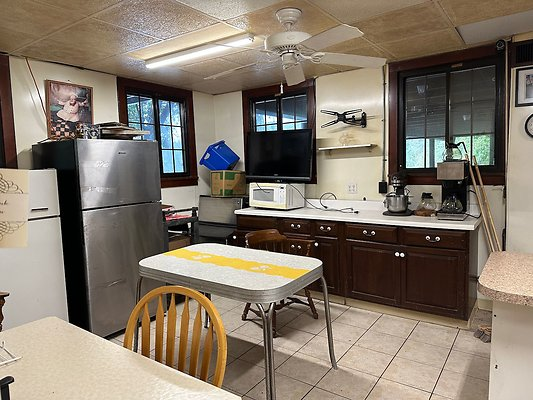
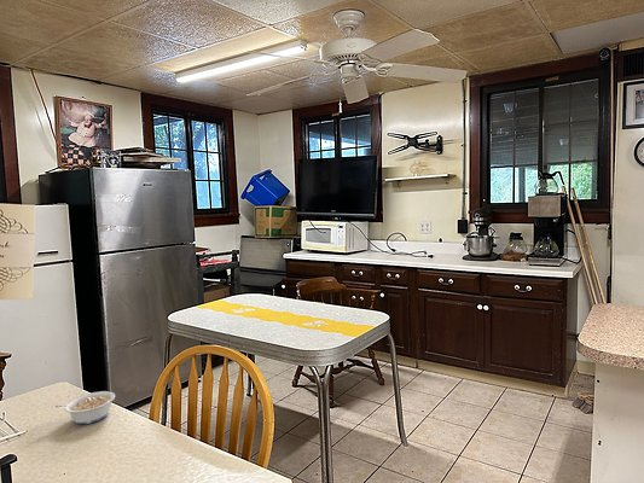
+ legume [52,390,116,425]
